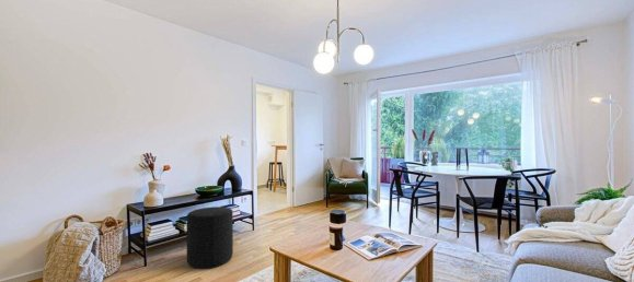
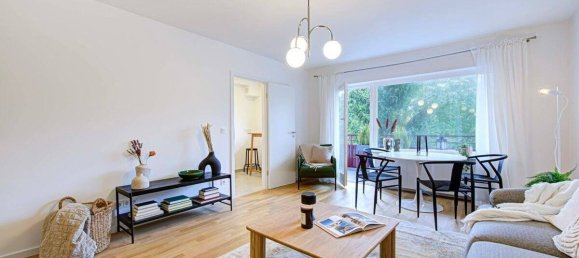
- stool [186,205,234,269]
